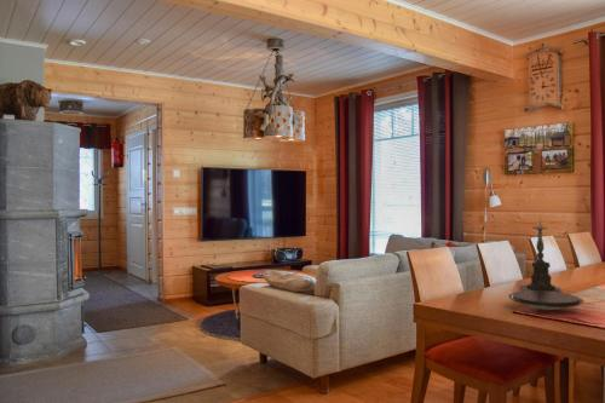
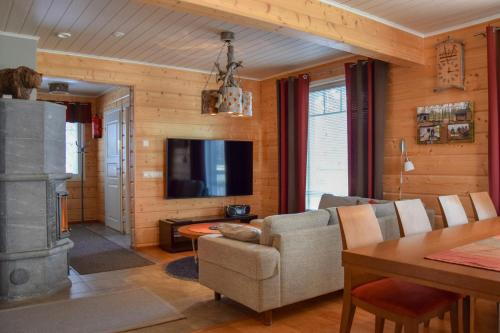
- plate [507,290,586,311]
- candle holder [519,215,563,293]
